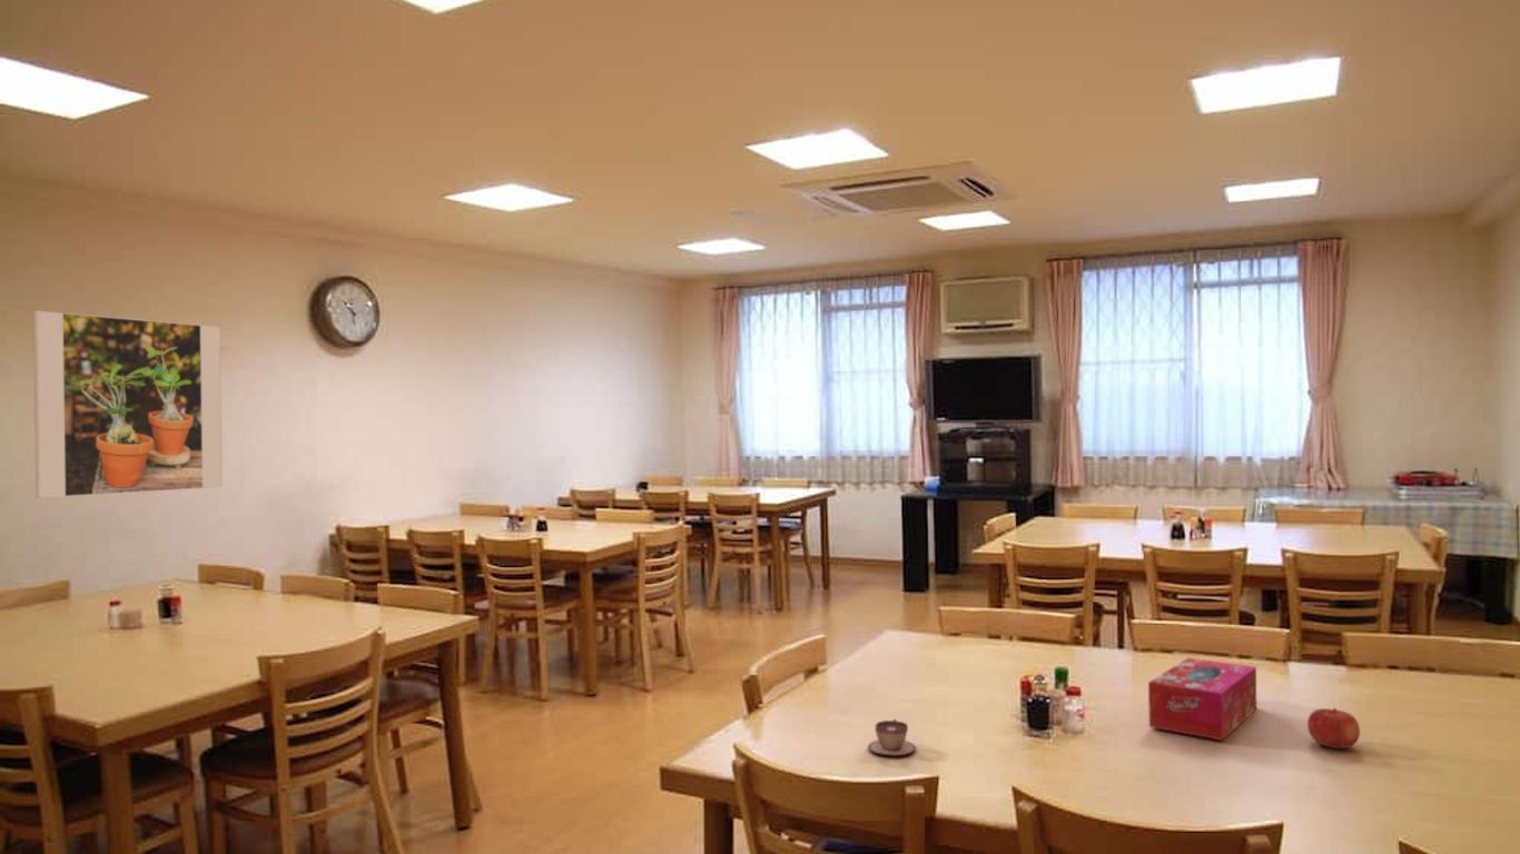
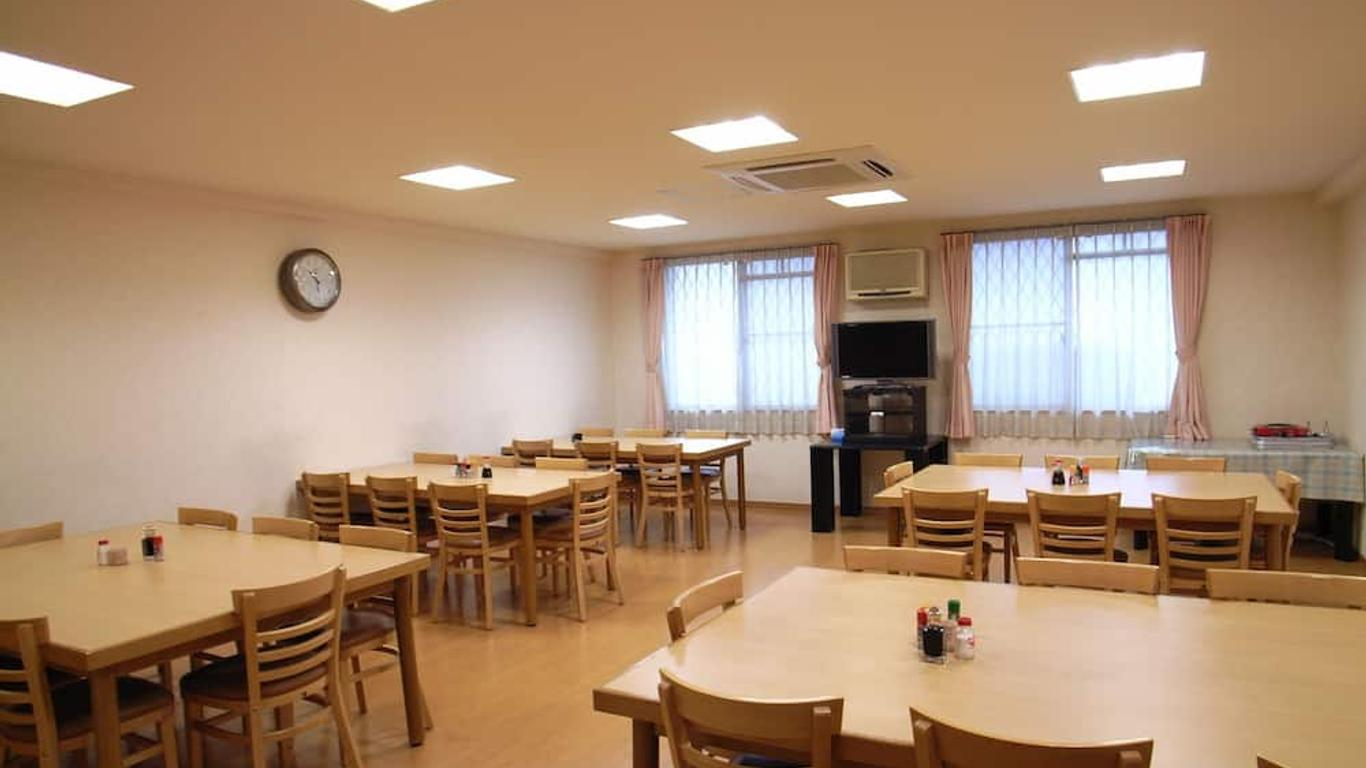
- tissue box [1147,657,1257,742]
- fruit [1306,707,1361,749]
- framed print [32,309,224,499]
- teacup [867,718,917,757]
